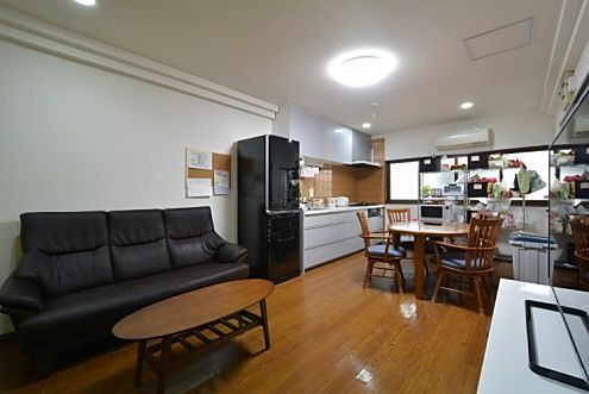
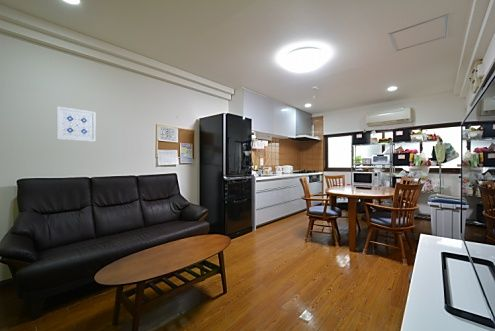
+ wall art [56,106,97,143]
